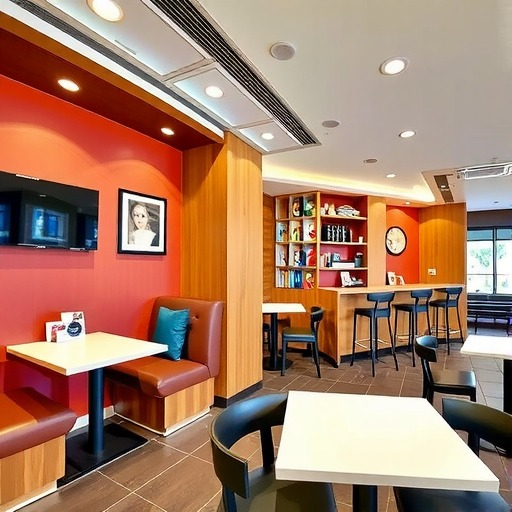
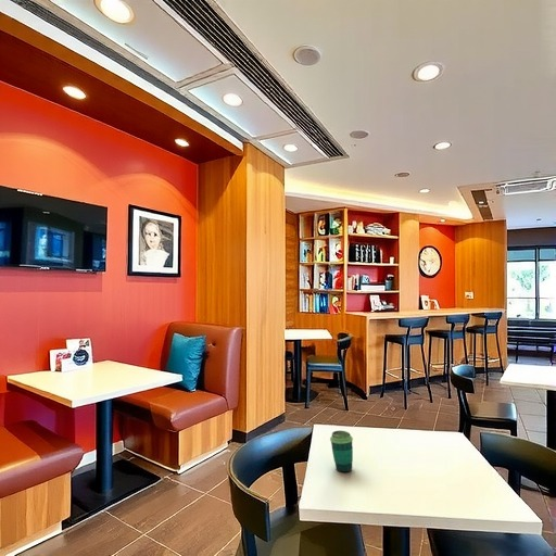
+ cup [329,430,354,473]
